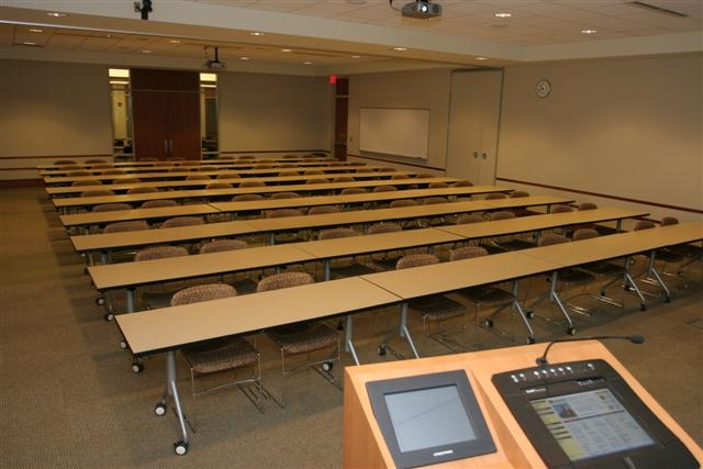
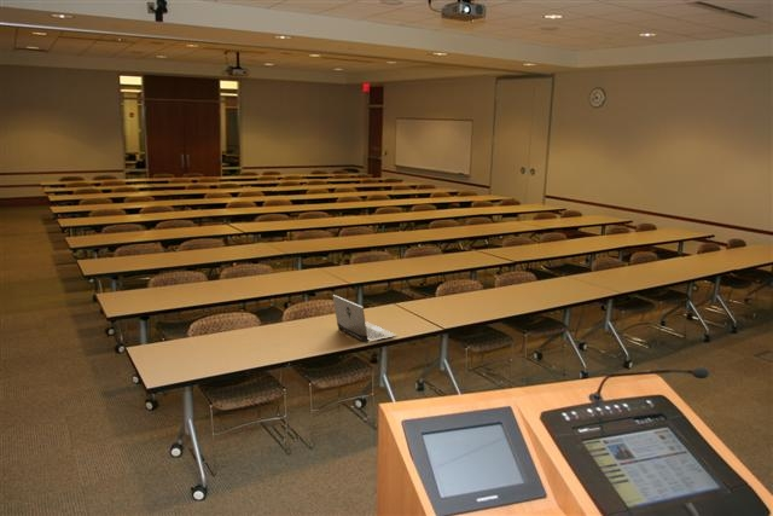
+ laptop computer [331,294,399,344]
